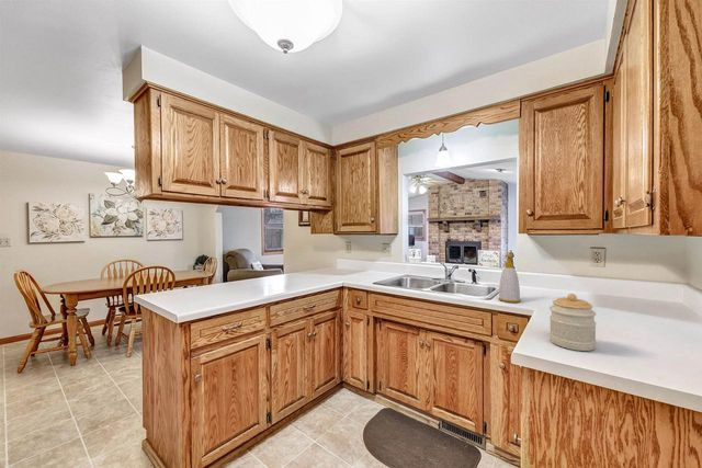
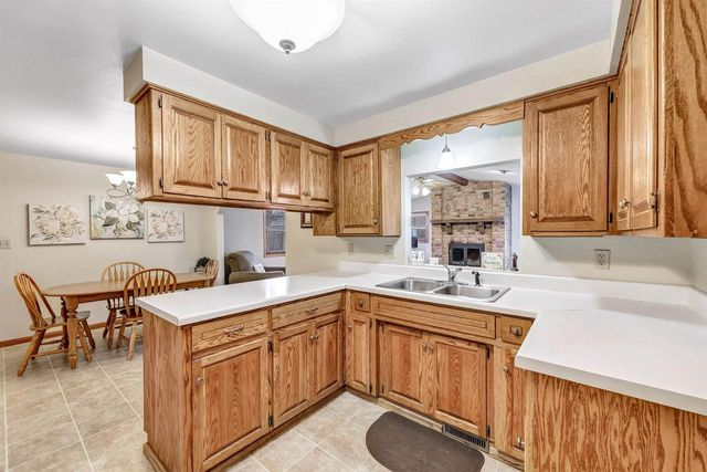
- jar [548,293,598,352]
- soap bottle [497,253,522,304]
